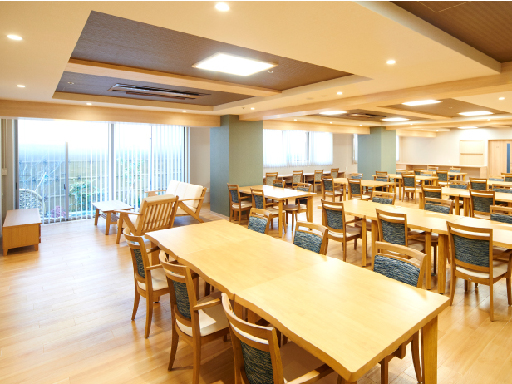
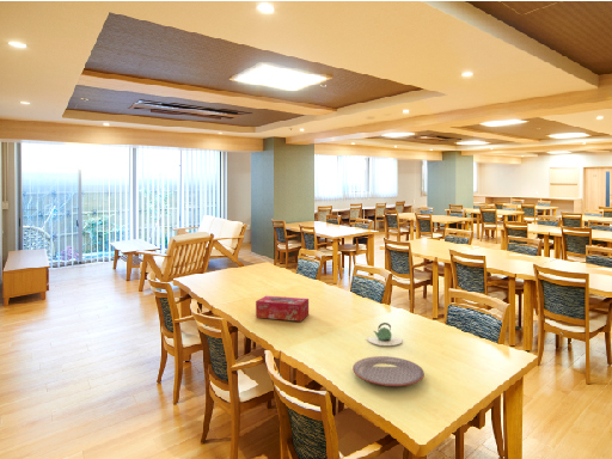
+ teapot [366,322,404,347]
+ plate [351,355,426,387]
+ tissue box [255,295,310,323]
